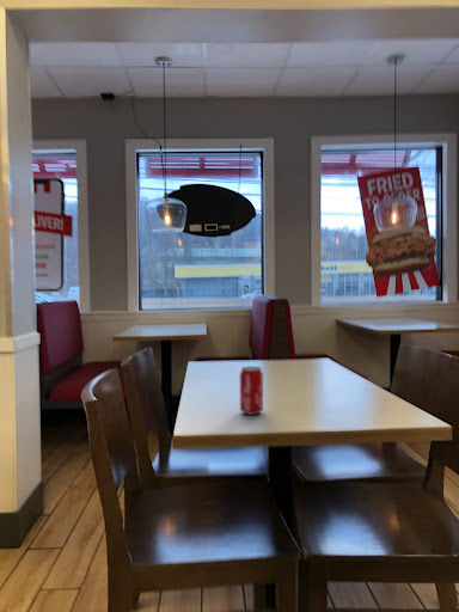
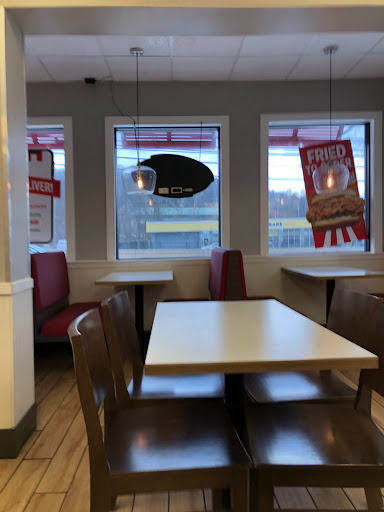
- soda can [239,366,264,416]
